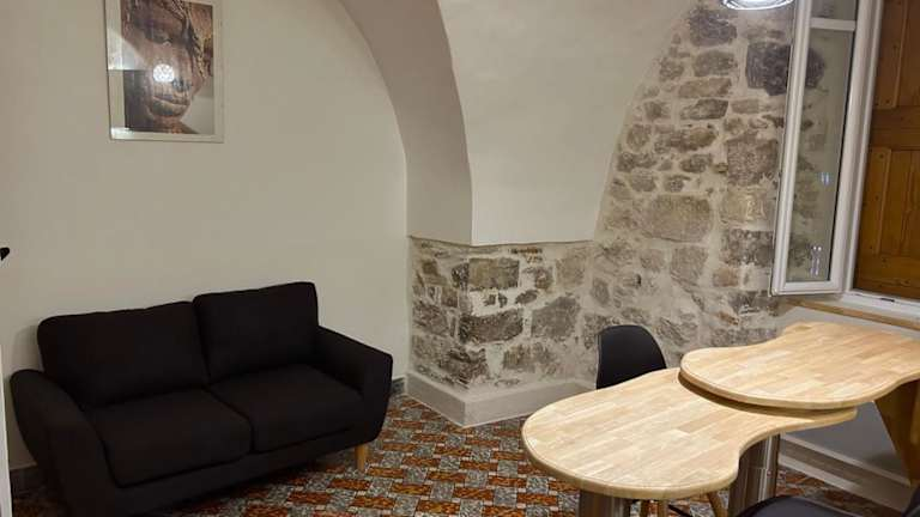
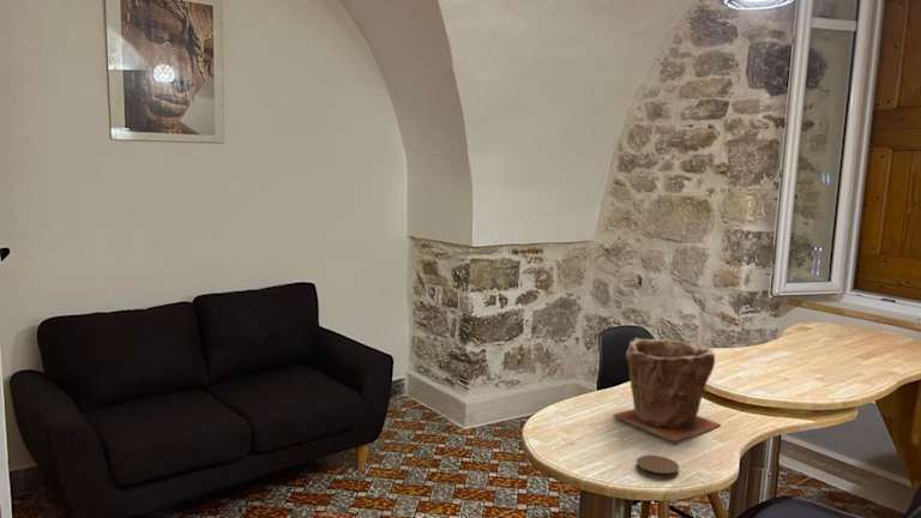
+ plant pot [612,337,722,442]
+ coaster [636,454,680,480]
